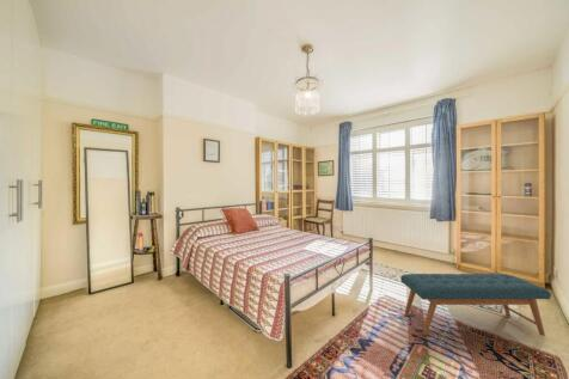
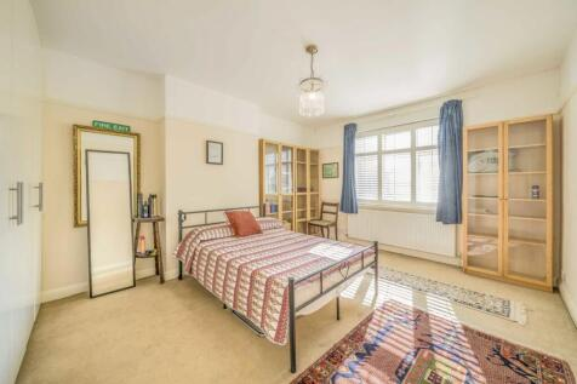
- bench [399,273,552,337]
